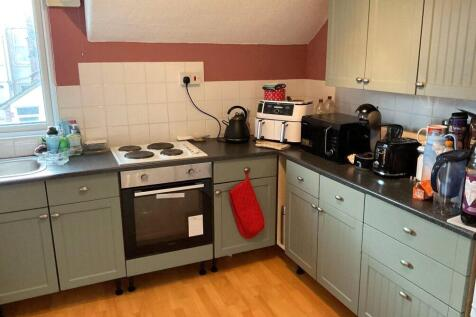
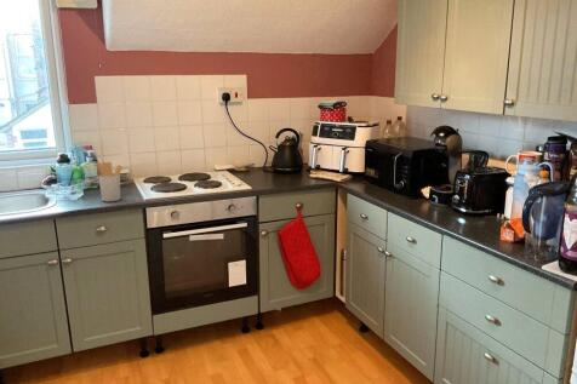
+ utensil holder [95,161,124,202]
